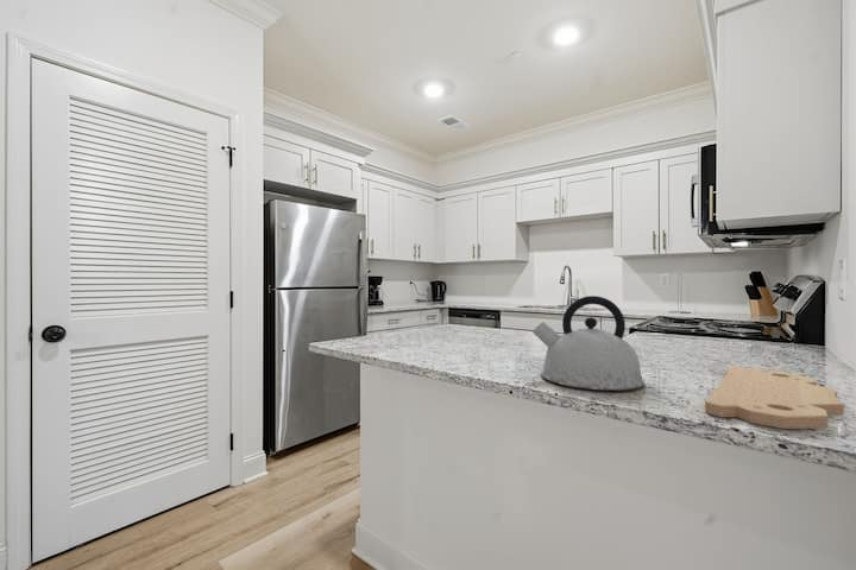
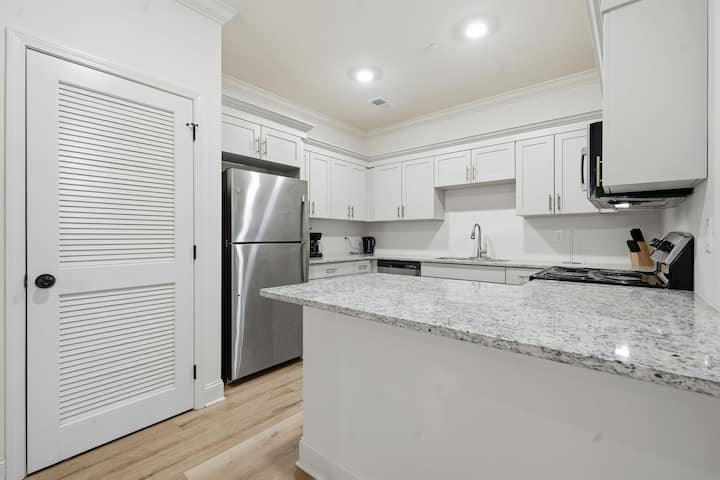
- kettle [531,294,646,392]
- cutting board [704,366,845,430]
